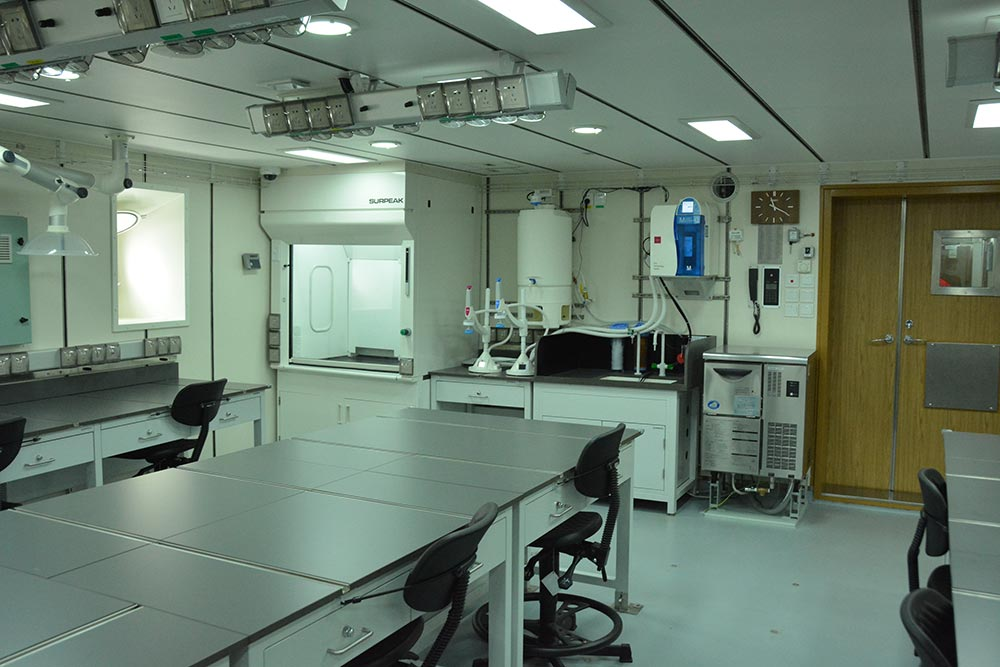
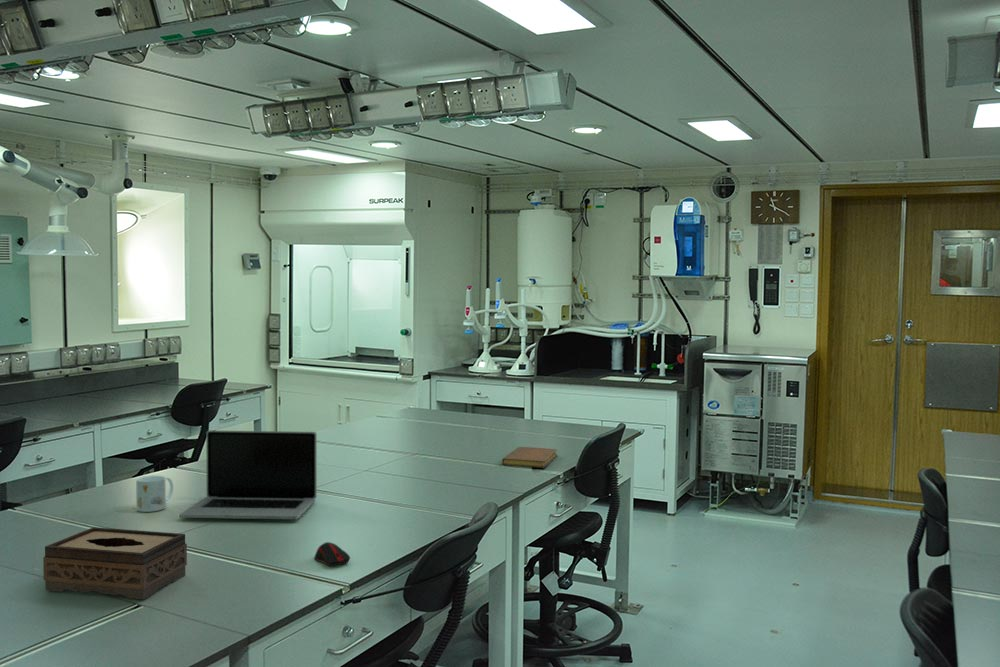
+ tissue box [42,526,188,600]
+ laptop [178,429,318,520]
+ computer mouse [313,541,351,567]
+ notebook [501,446,558,469]
+ mug [135,475,174,513]
